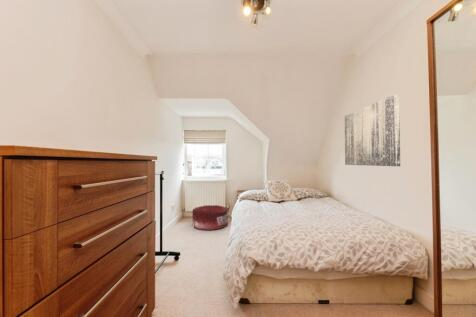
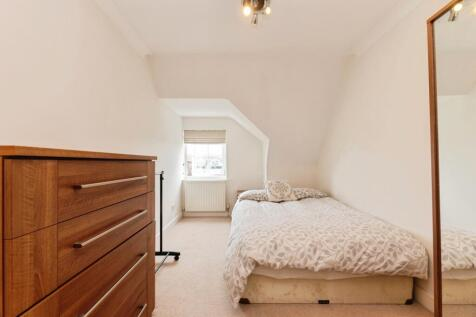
- wall art [344,93,401,167]
- pouf [191,204,229,231]
